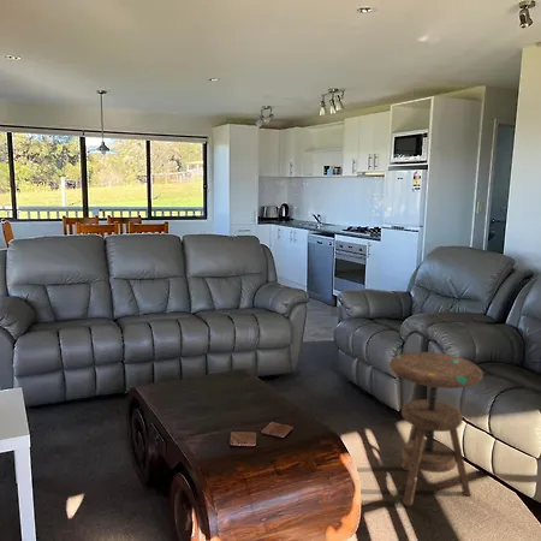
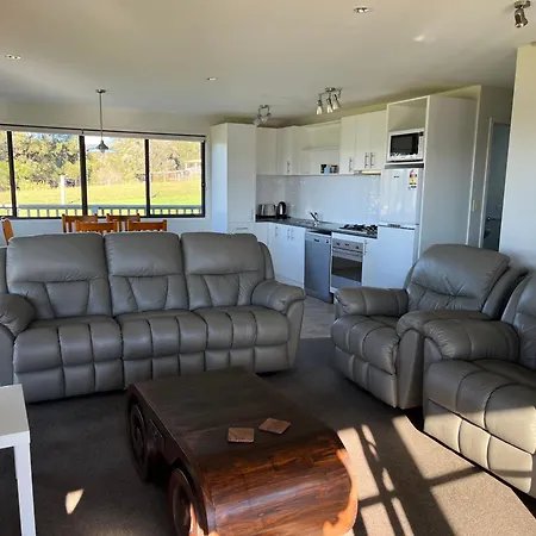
- side table [388,351,484,509]
